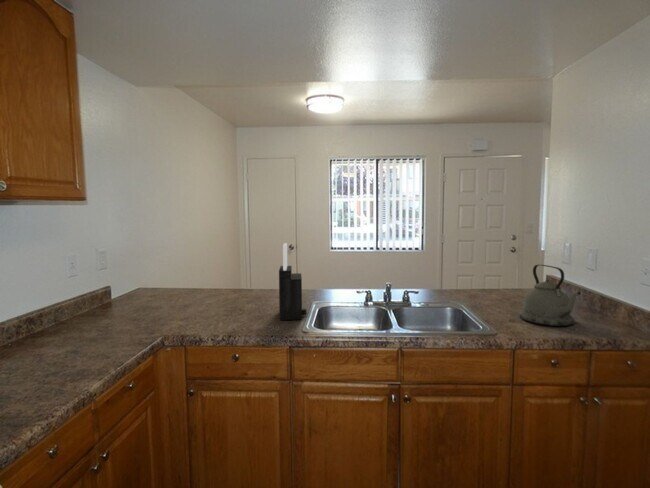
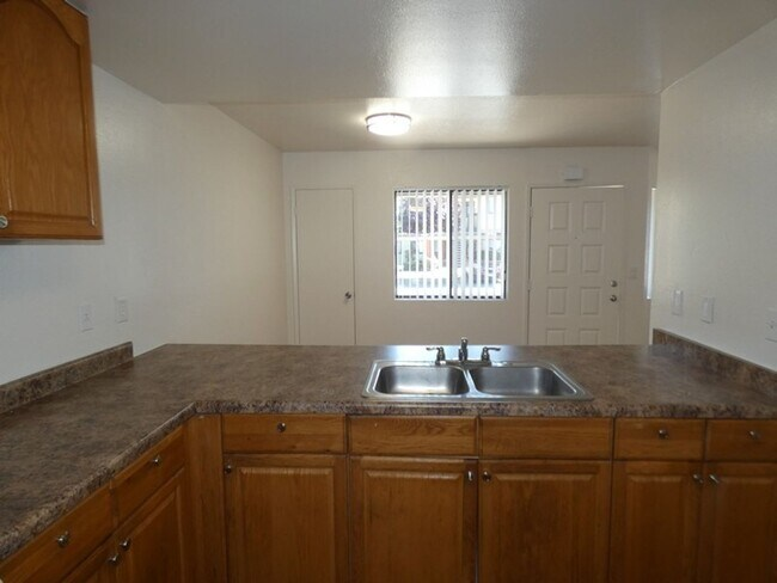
- kettle [518,264,582,327]
- knife block [278,242,307,321]
